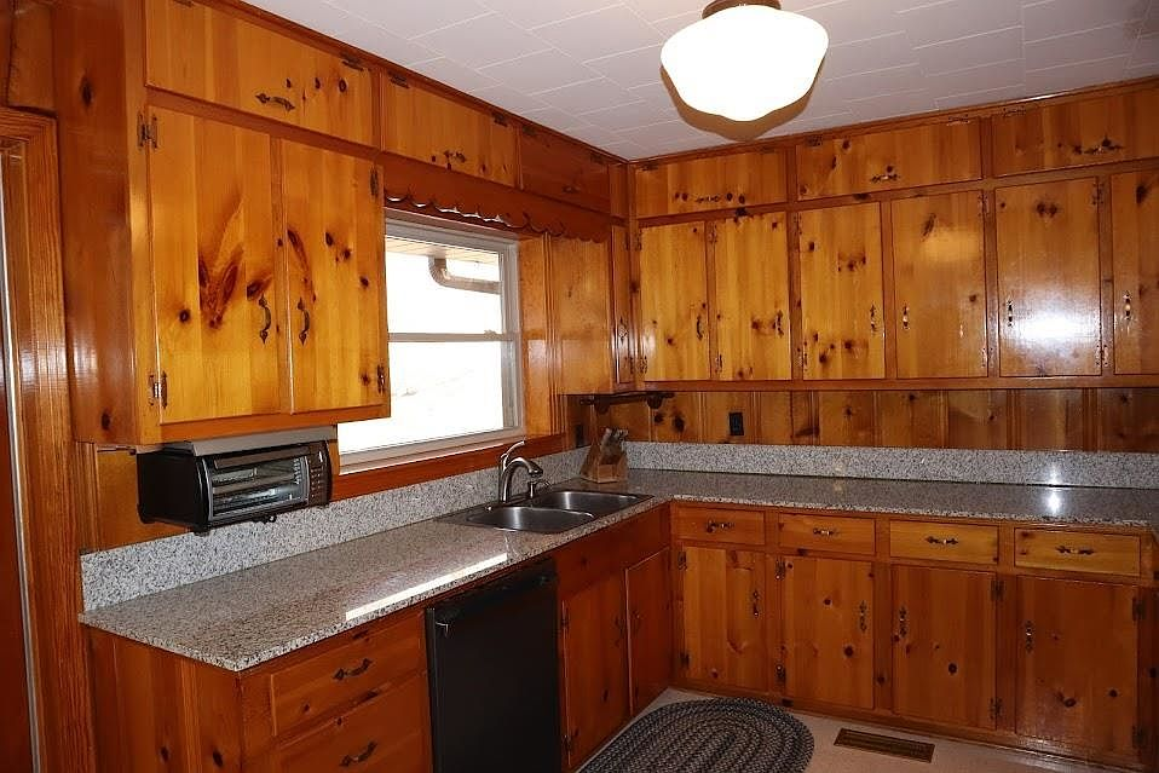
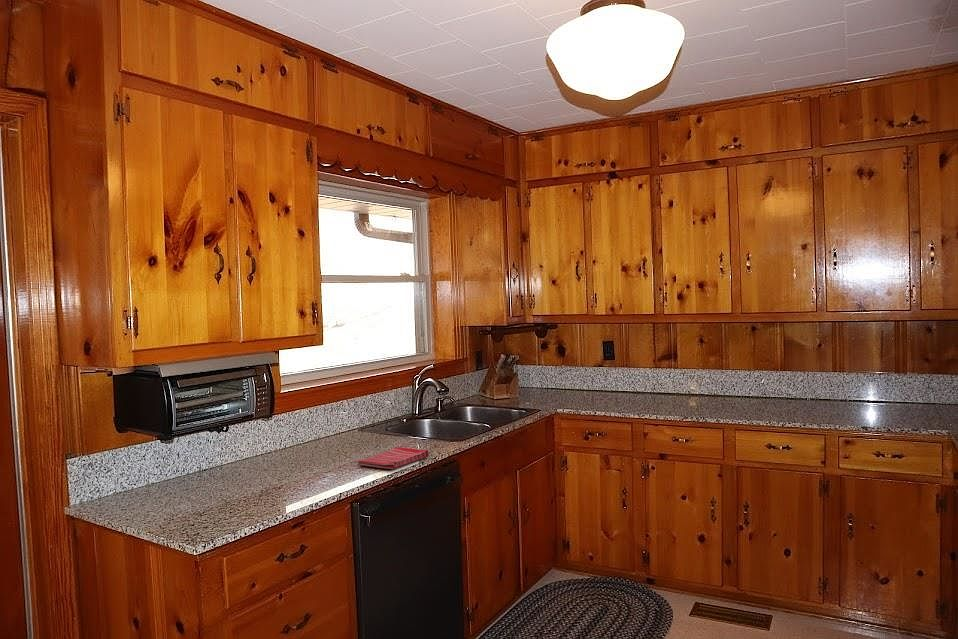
+ dish towel [356,446,430,470]
